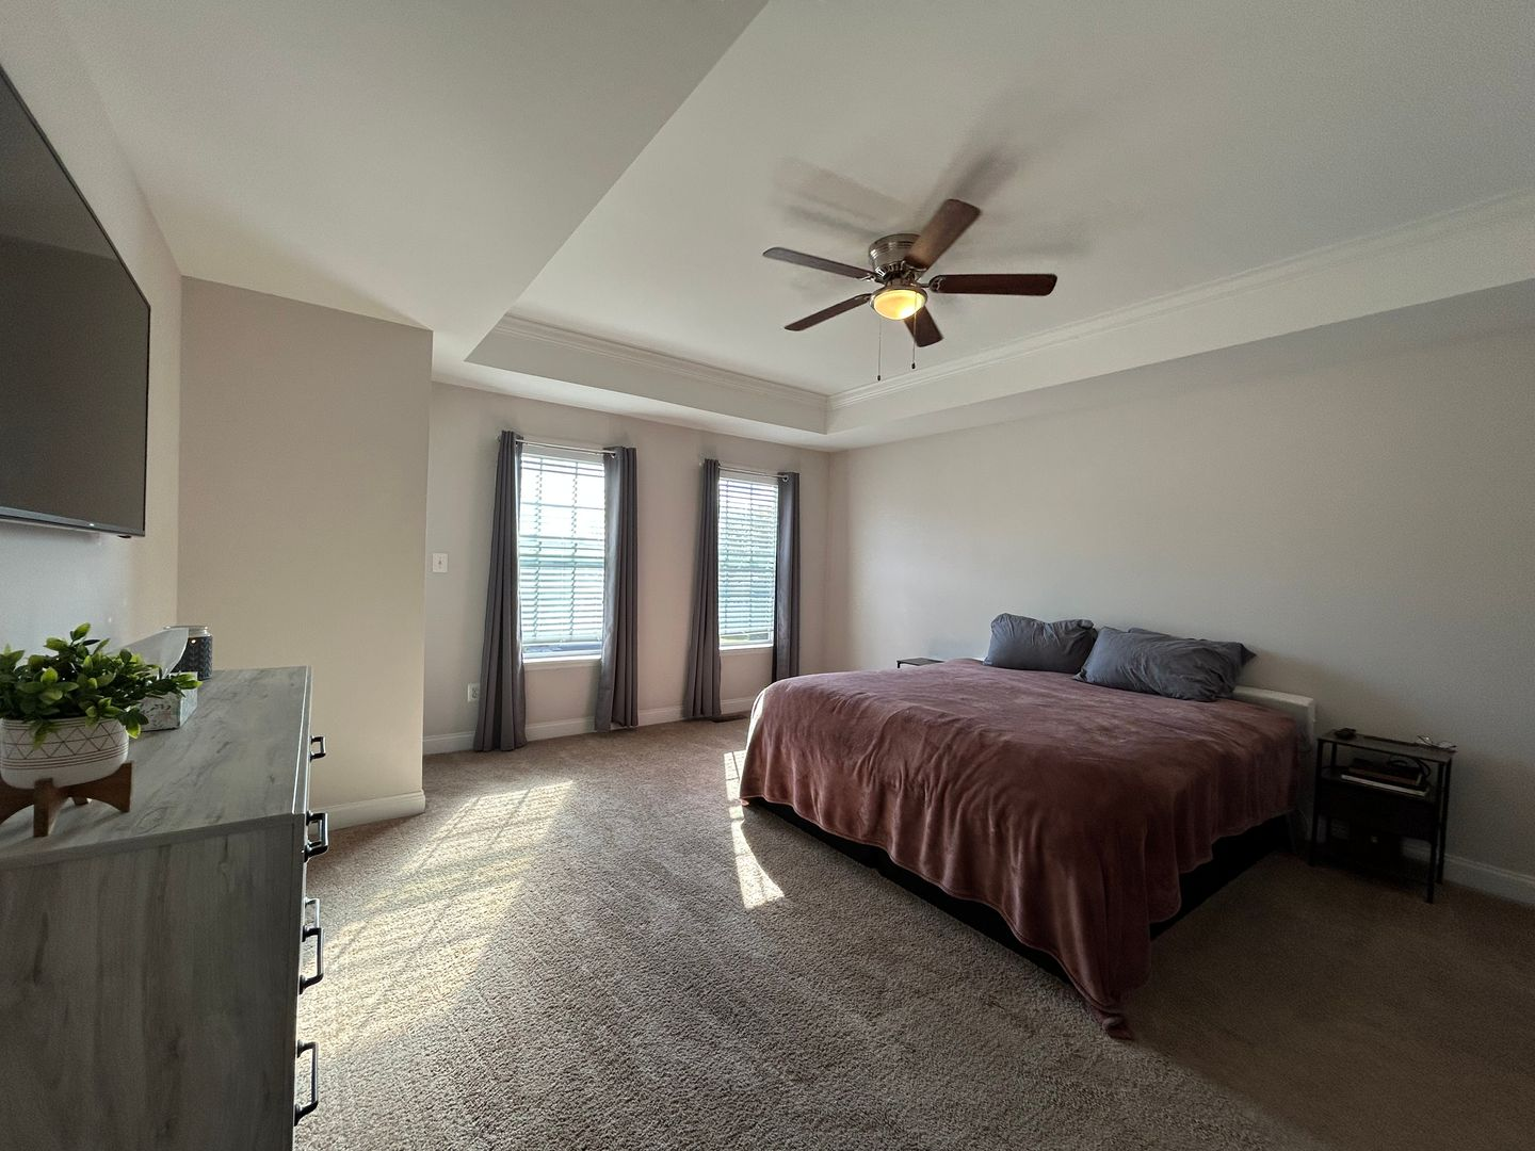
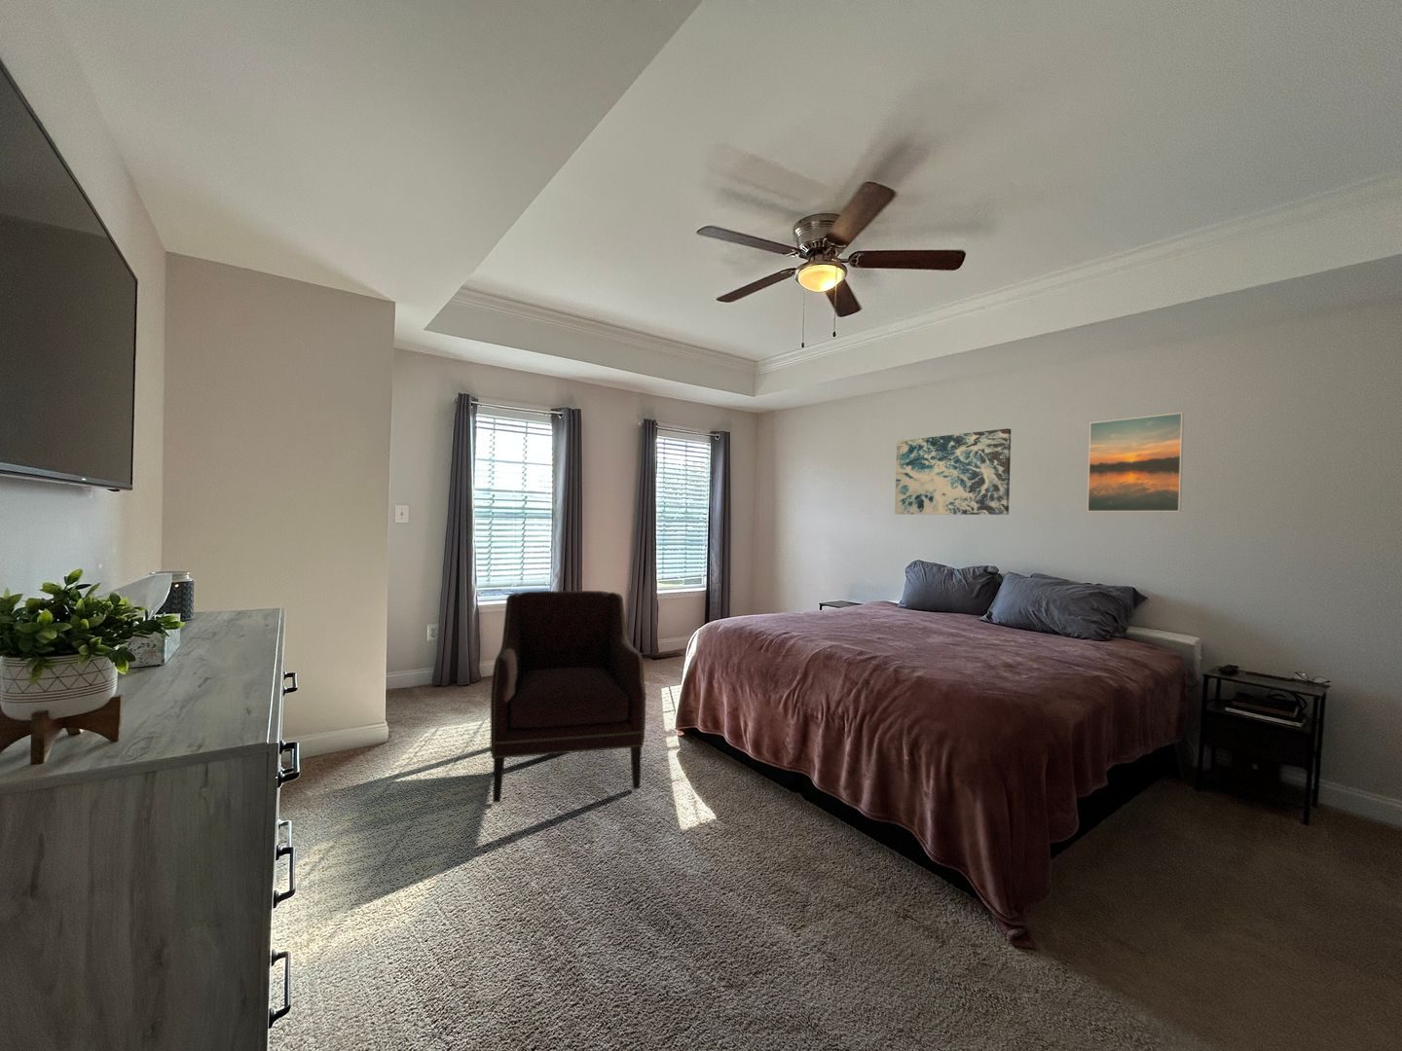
+ wall art [894,427,1011,516]
+ armchair [490,590,647,804]
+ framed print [1086,412,1185,513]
